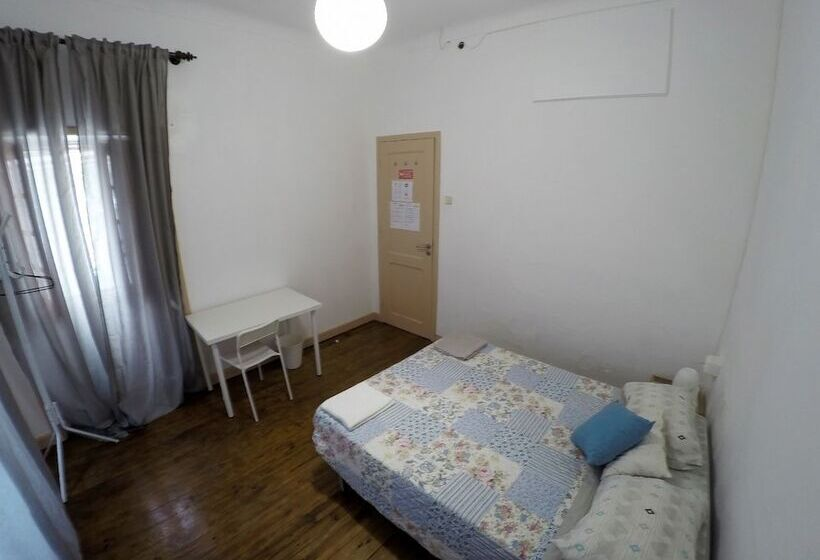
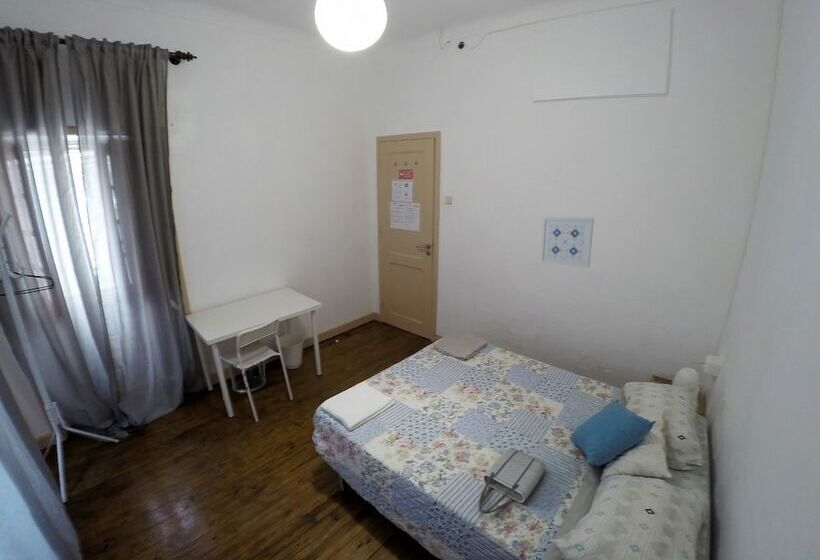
+ waste bin [224,350,267,393]
+ wall art [539,216,595,268]
+ tote bag [478,447,546,515]
